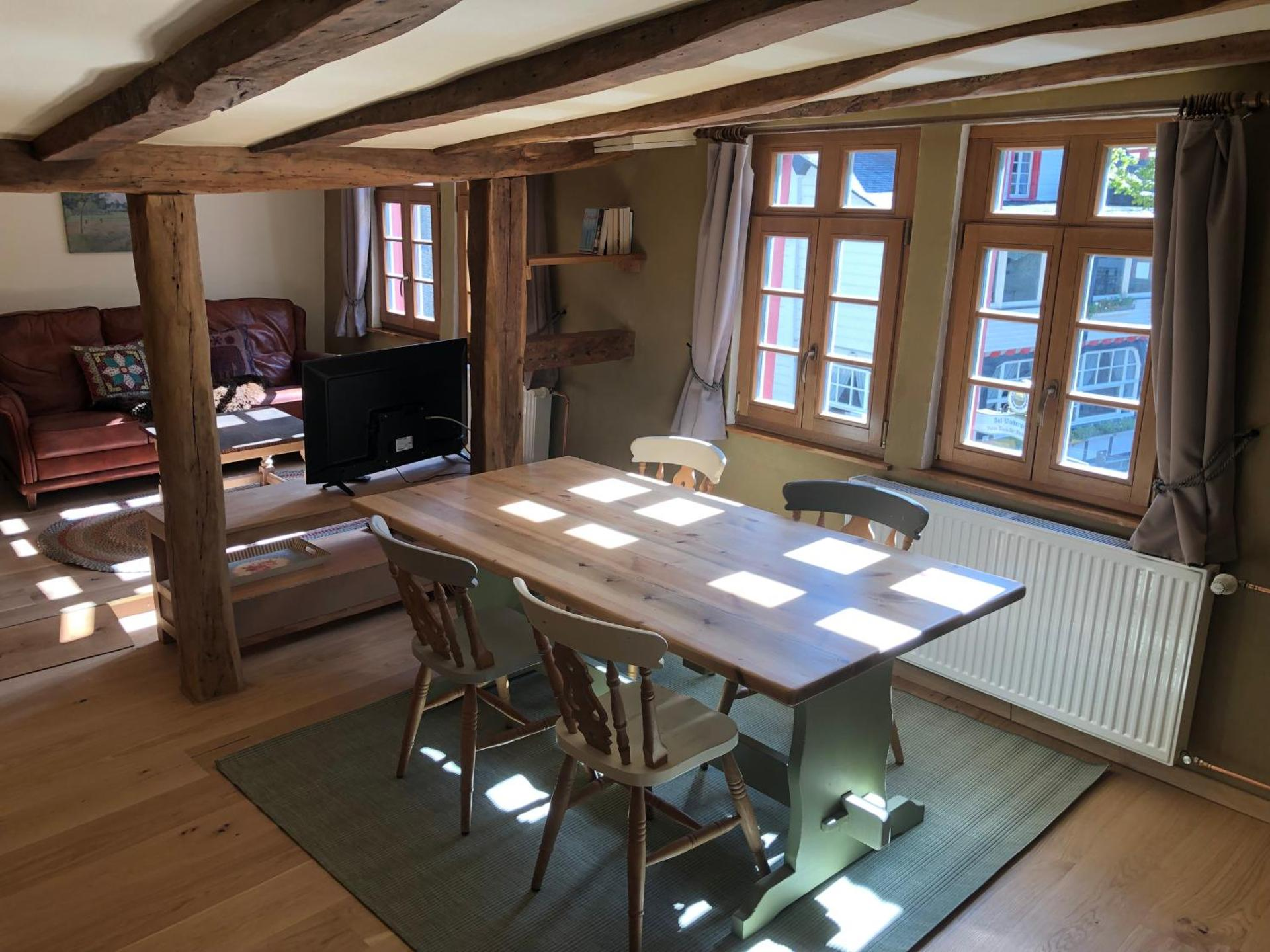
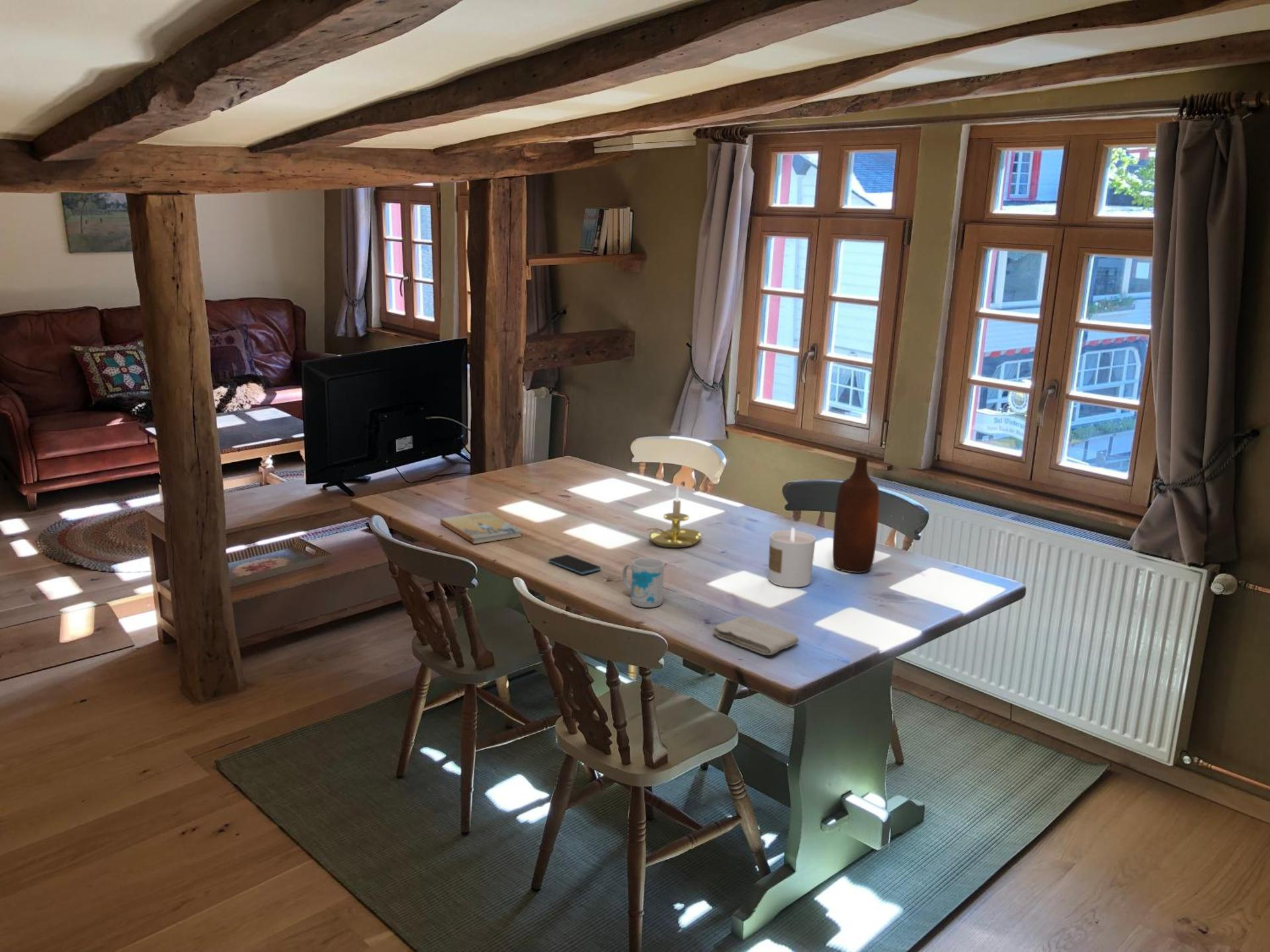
+ bottle [832,456,880,574]
+ washcloth [712,615,799,656]
+ candle holder [645,485,702,548]
+ candle [768,527,816,588]
+ book [440,511,524,545]
+ smartphone [548,554,601,575]
+ mug [622,557,665,608]
